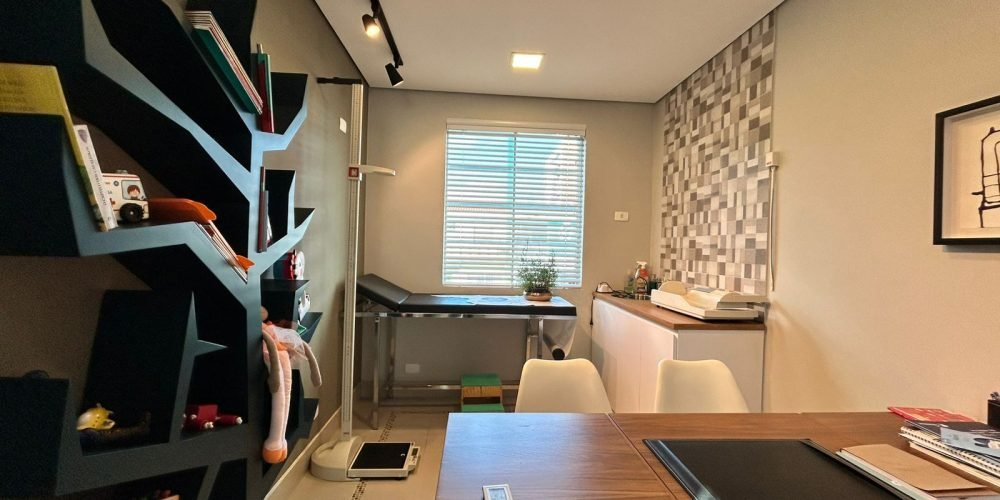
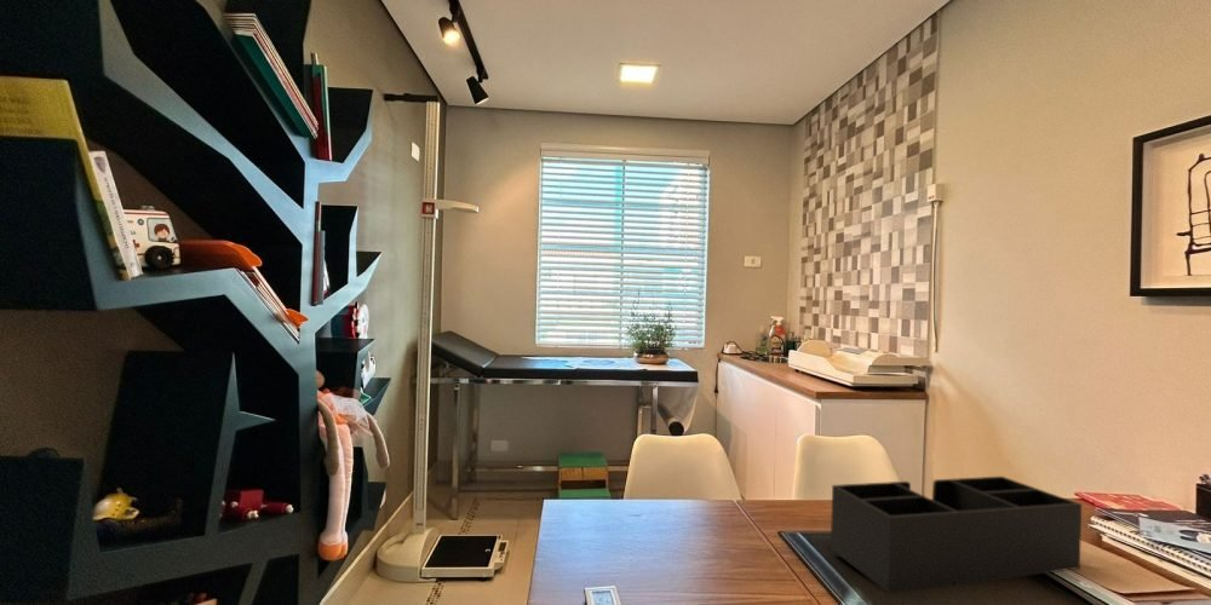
+ desk organizer [830,476,1083,594]
